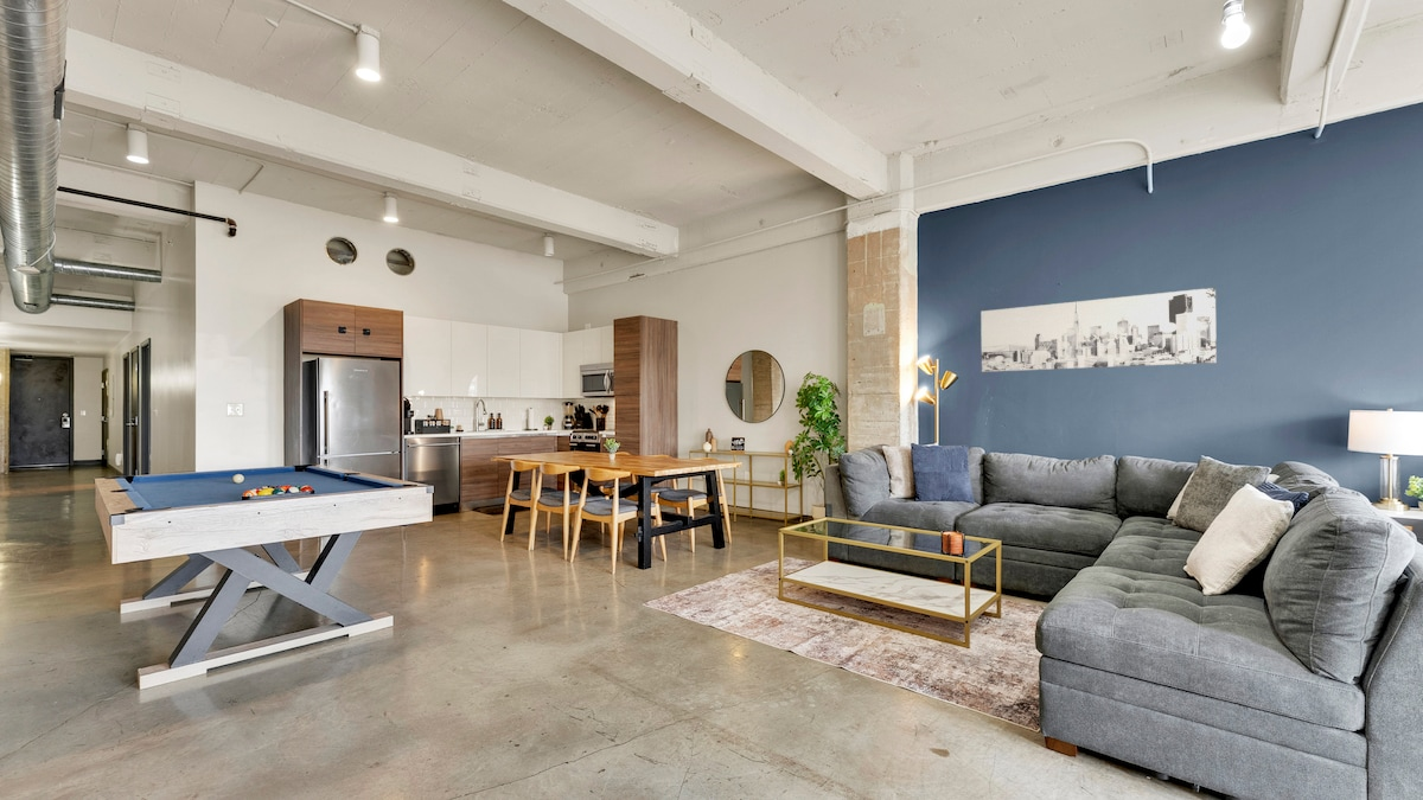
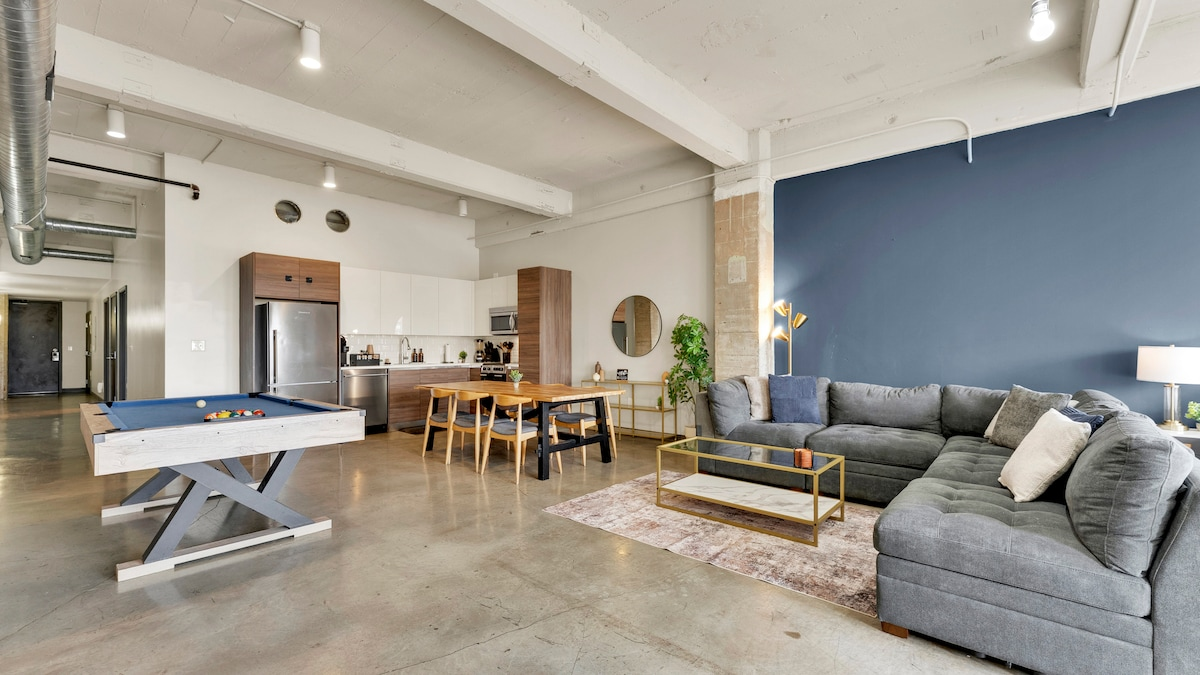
- wall art [979,287,1218,373]
